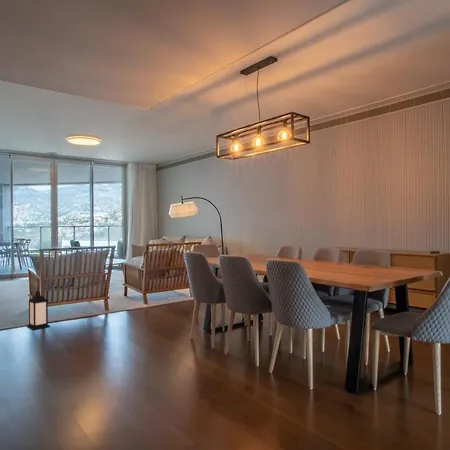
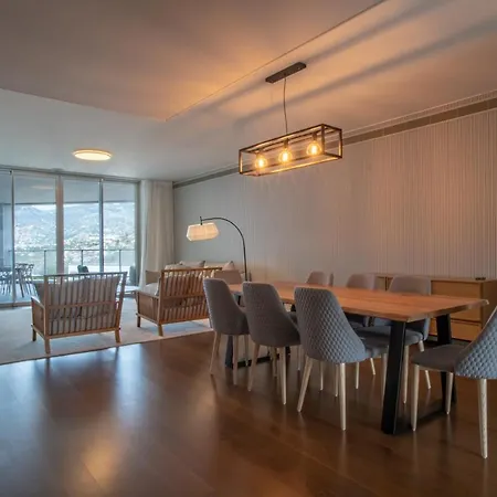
- lantern [26,290,51,331]
